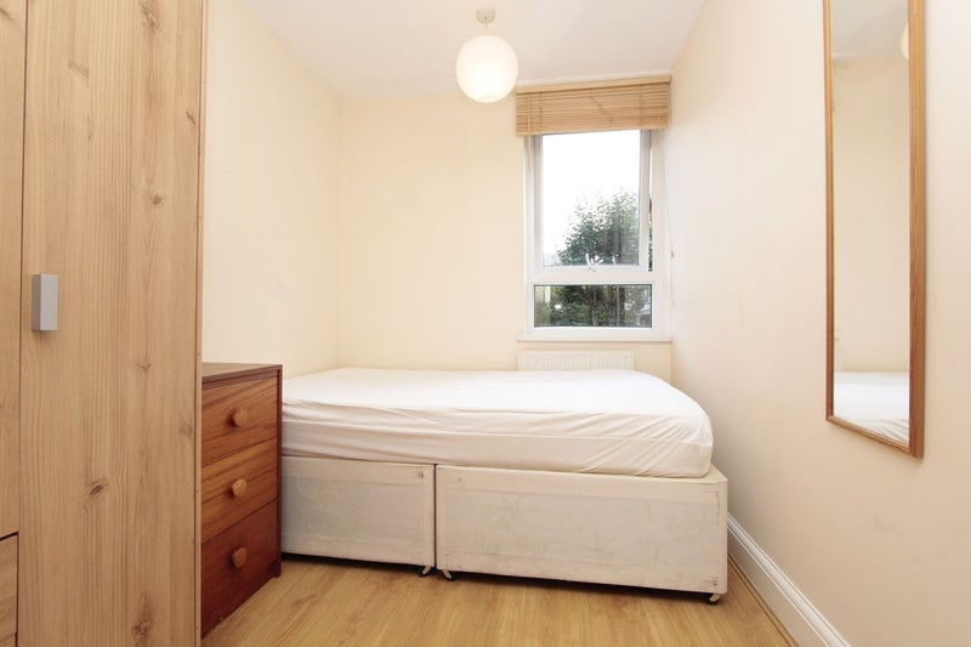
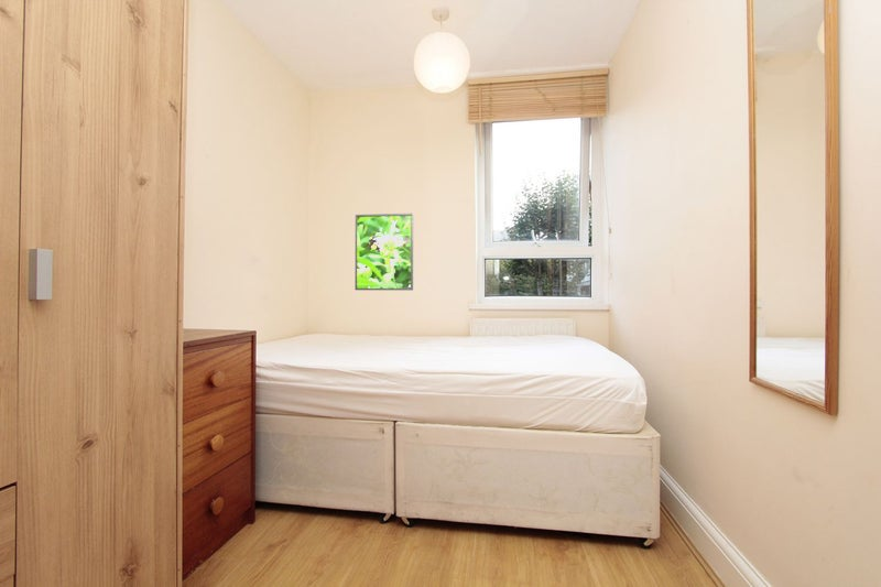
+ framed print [354,213,414,291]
